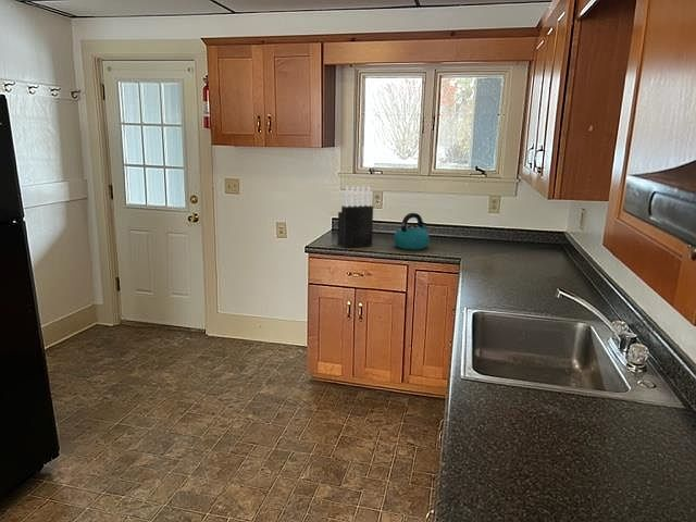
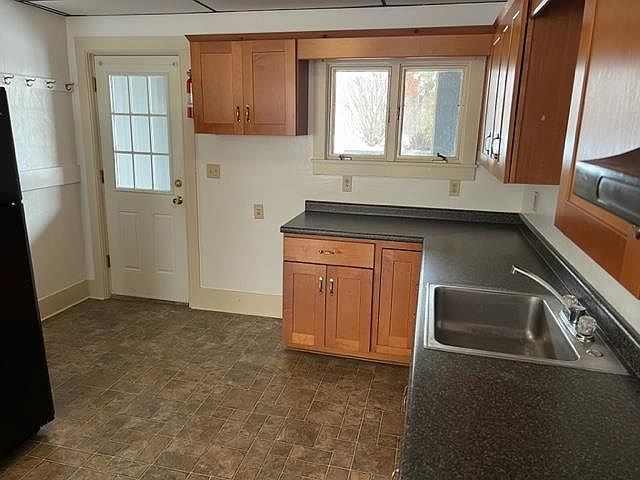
- knife block [337,185,374,249]
- kettle [393,212,431,250]
